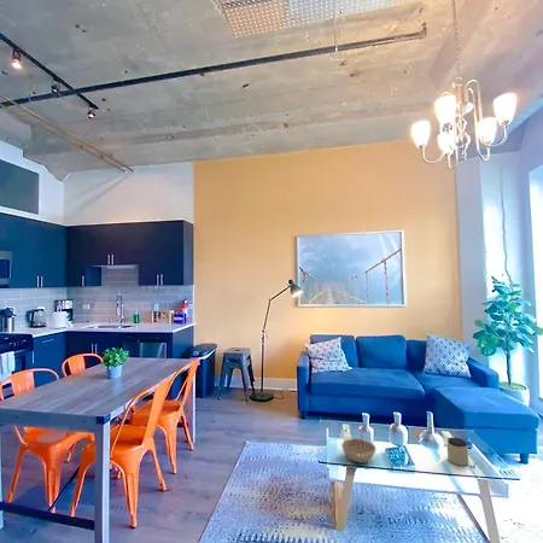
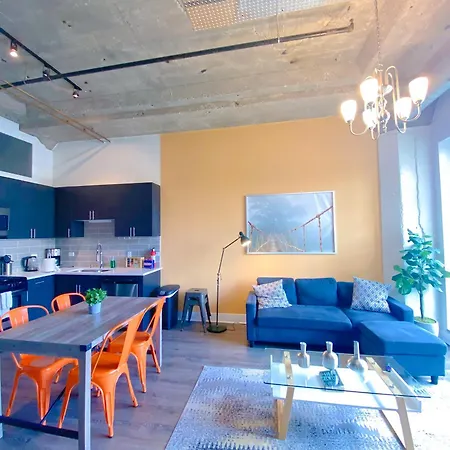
- decorative bowl [340,437,376,465]
- jar [446,437,469,467]
